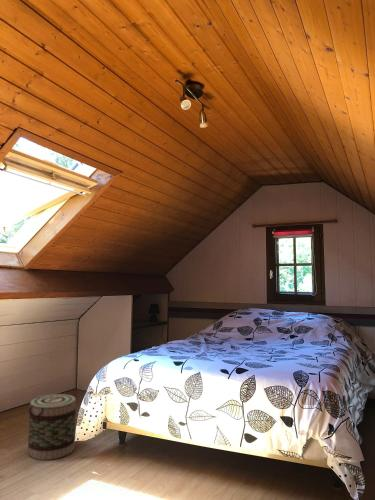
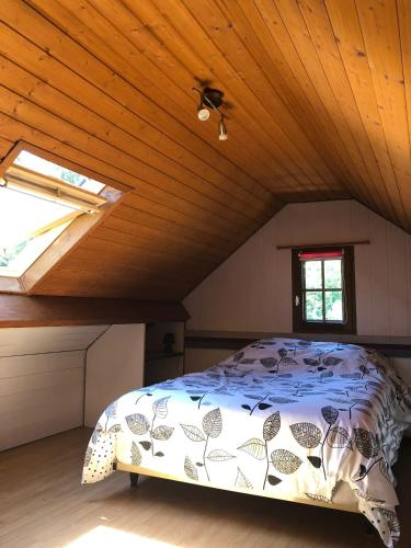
- basket [27,393,77,461]
